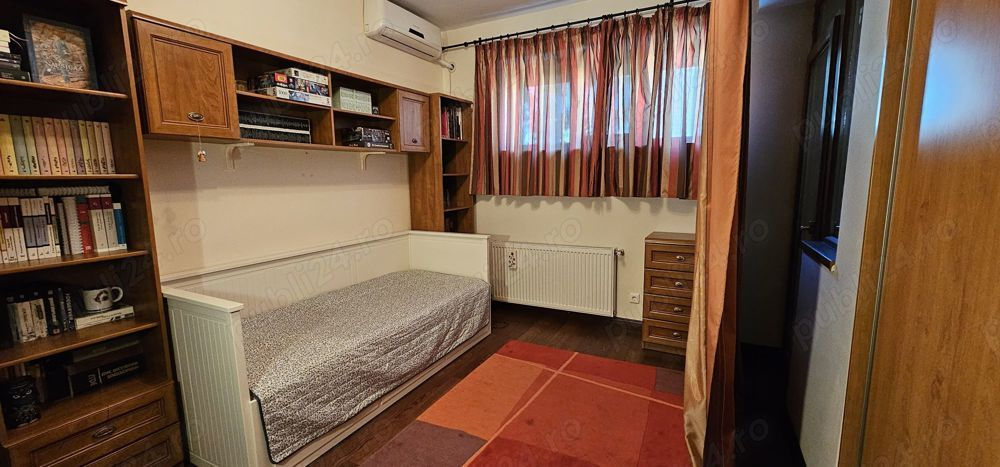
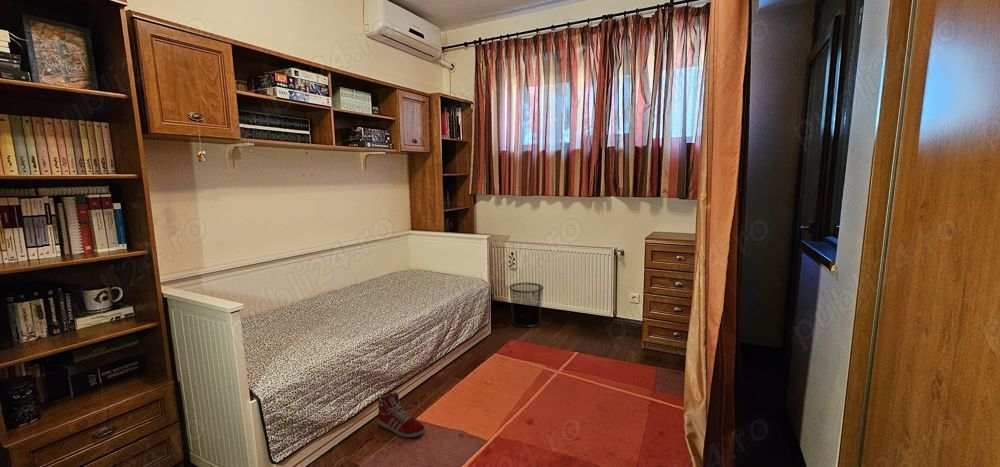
+ sneaker [377,391,426,439]
+ waste bin [508,282,545,328]
